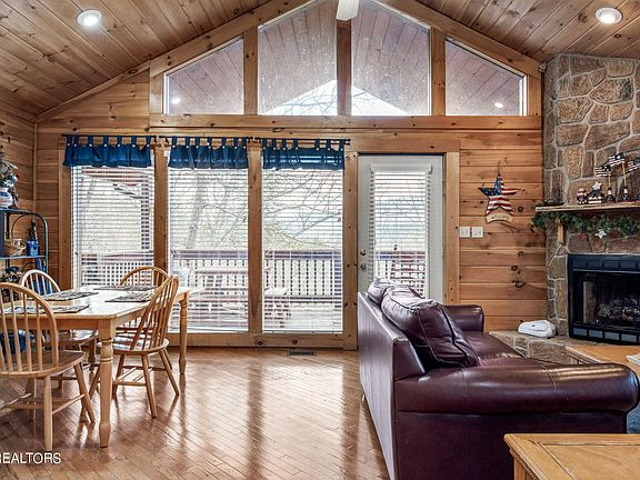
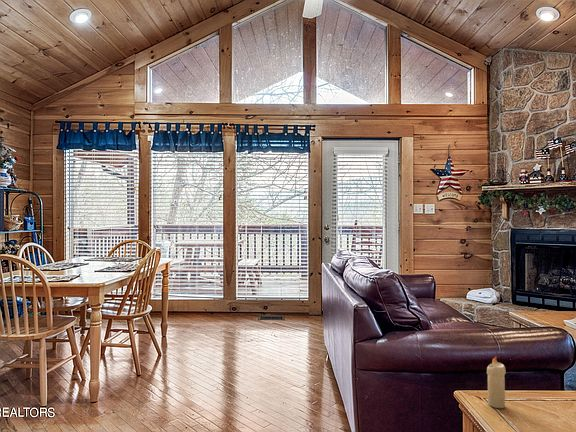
+ candle [486,355,507,409]
